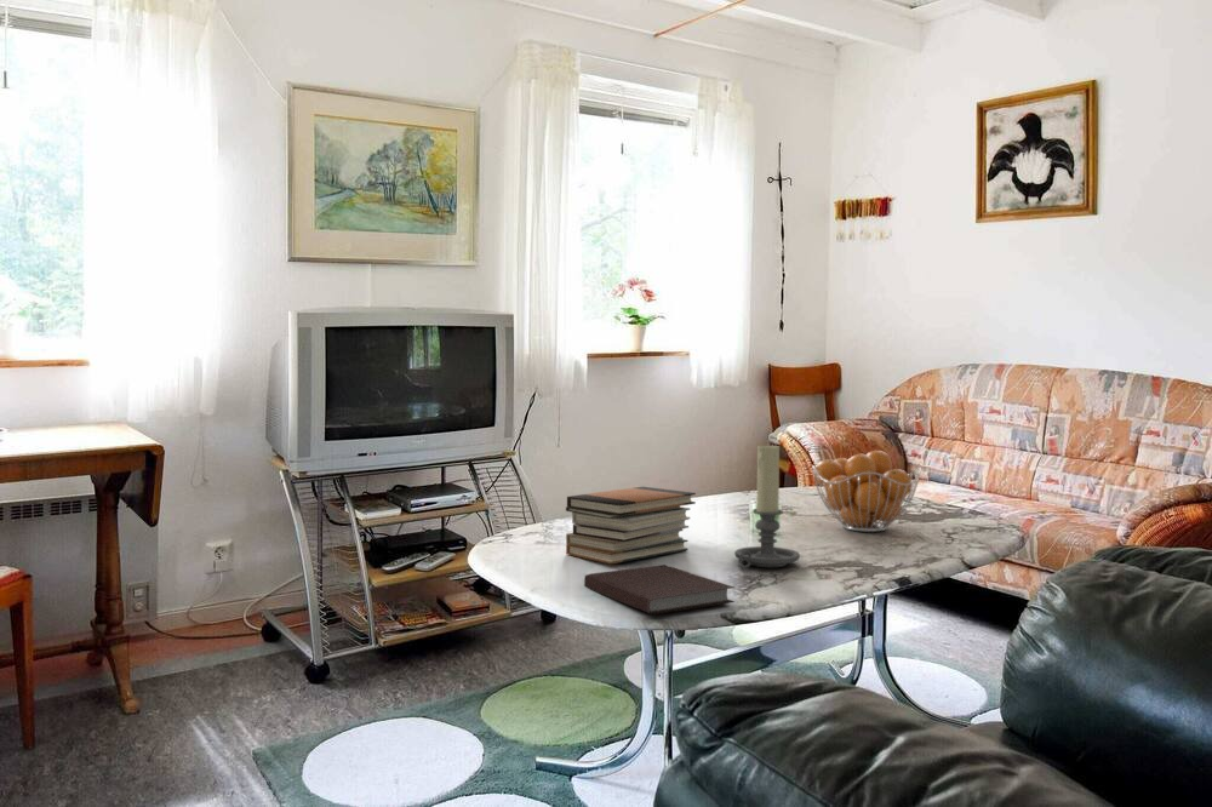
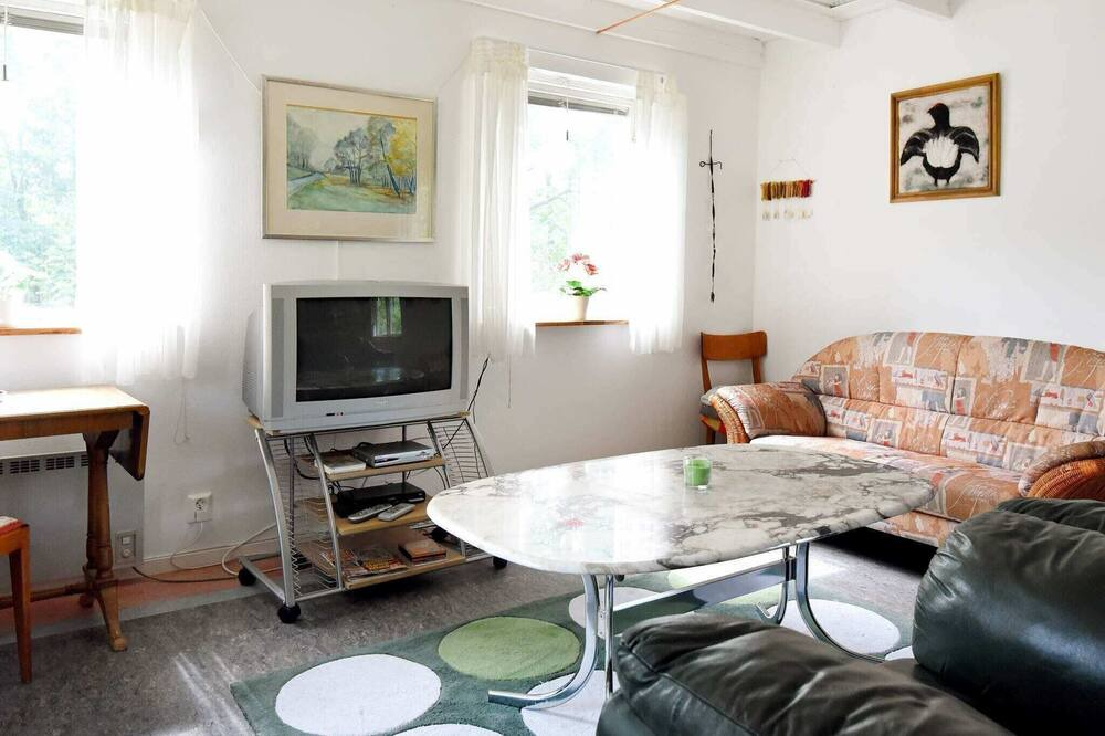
- book stack [565,486,697,565]
- notebook [583,563,736,616]
- fruit basket [811,450,922,533]
- candle holder [733,445,801,570]
